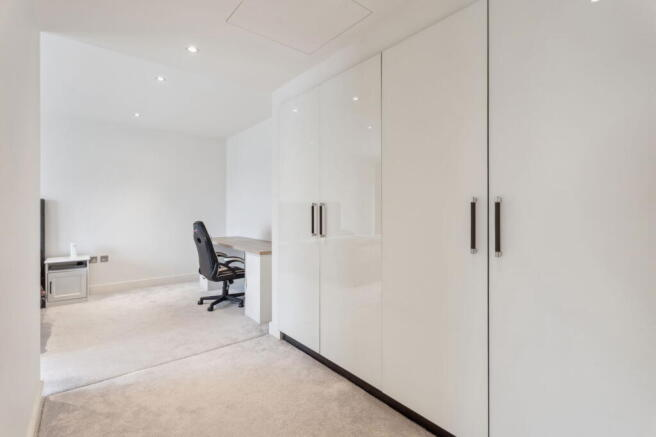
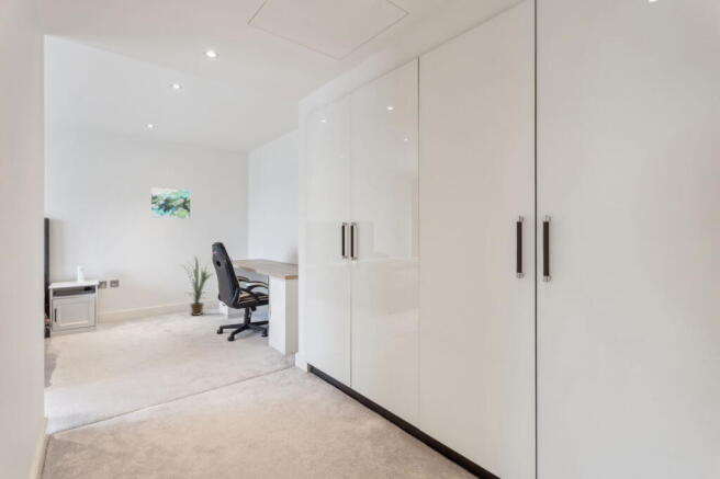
+ wall art [150,186,191,220]
+ house plant [180,255,214,317]
